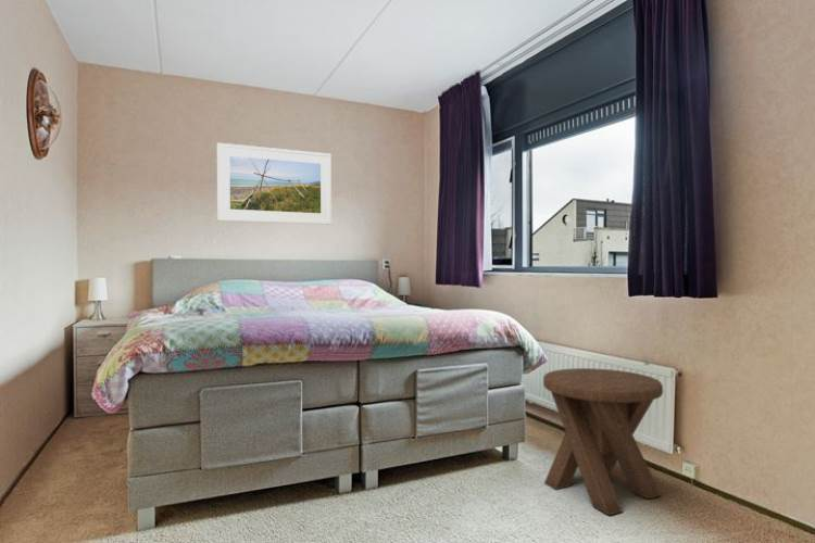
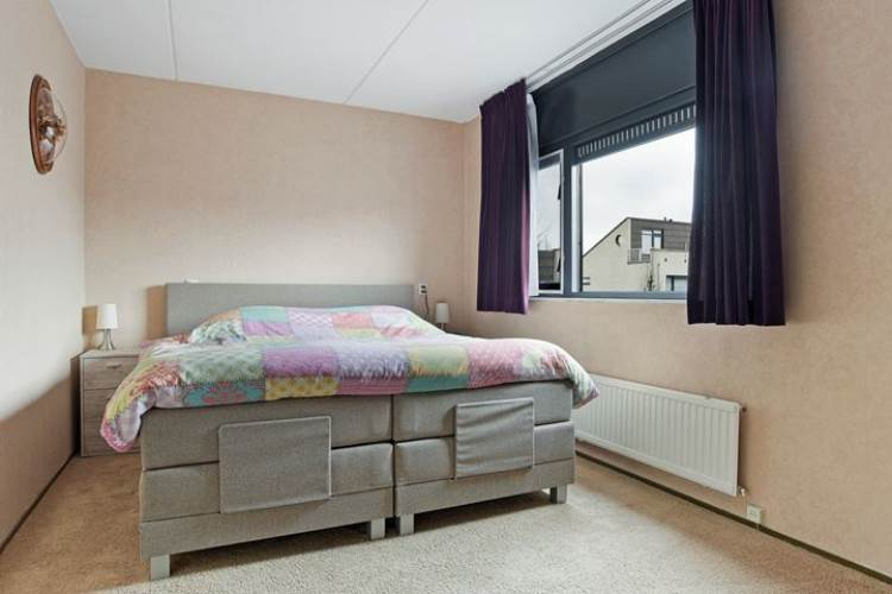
- music stool [542,367,664,516]
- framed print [216,142,333,226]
